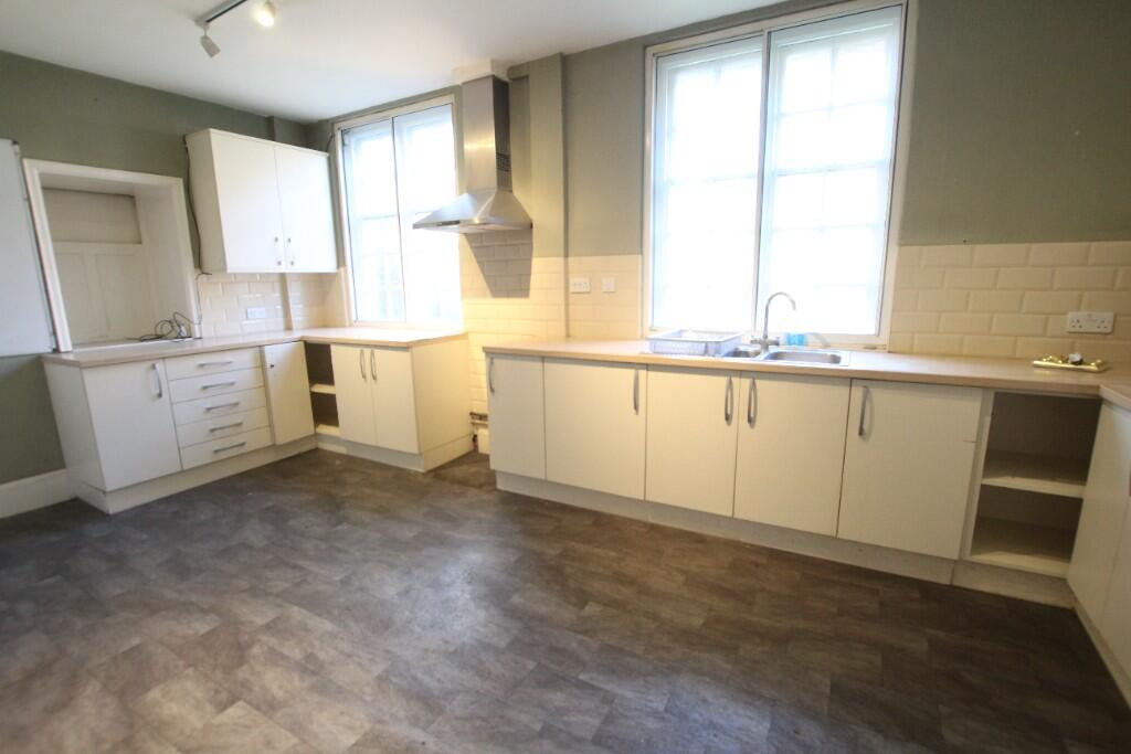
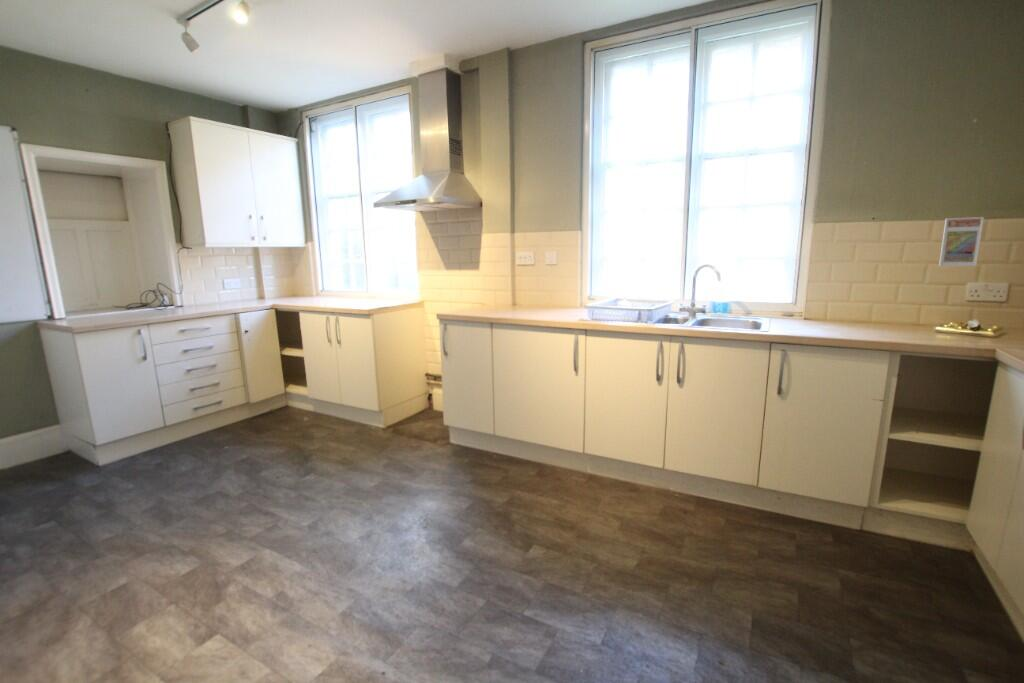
+ trading card display case [938,216,985,267]
